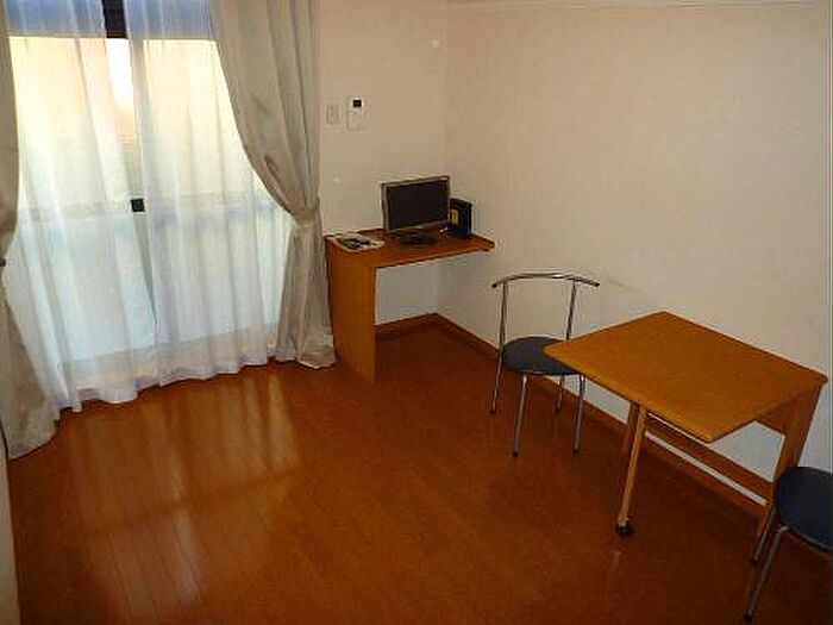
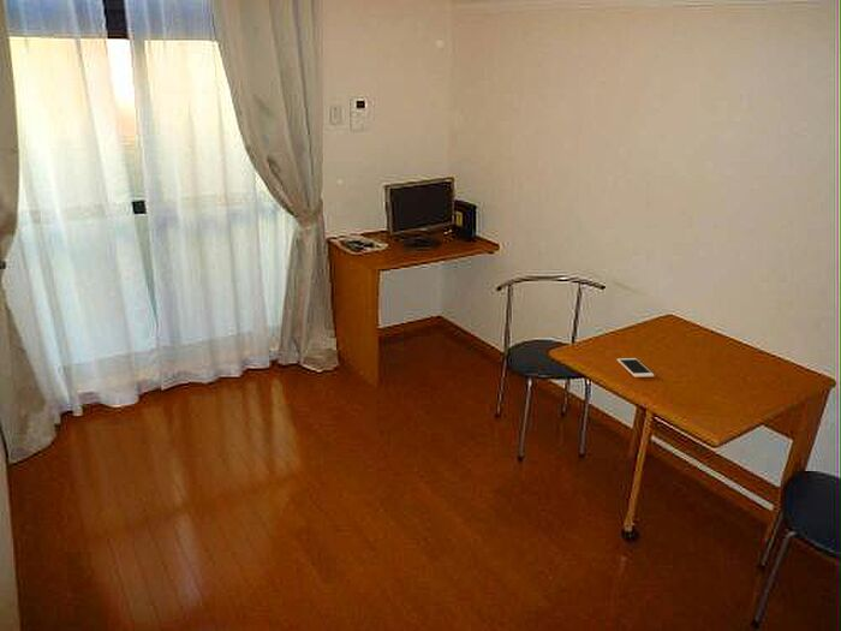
+ cell phone [616,357,655,379]
